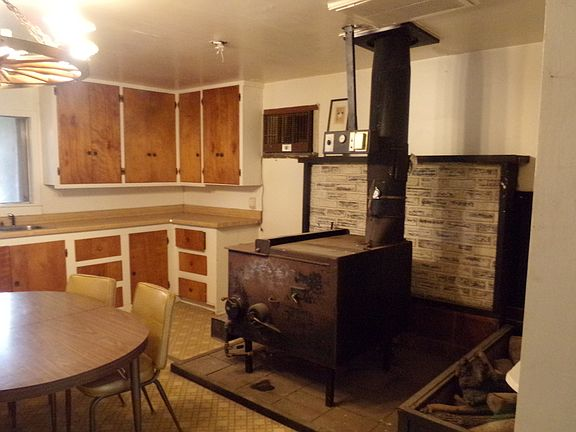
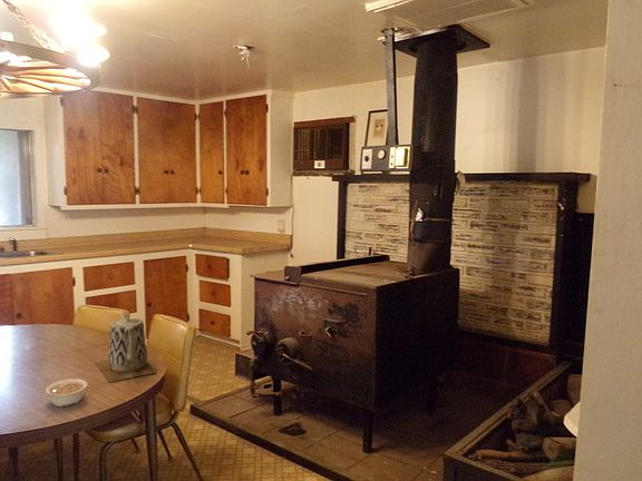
+ legume [45,377,88,408]
+ teapot [94,312,158,383]
